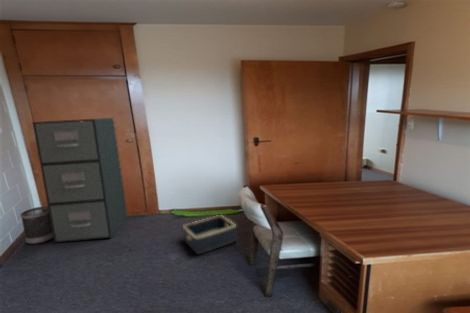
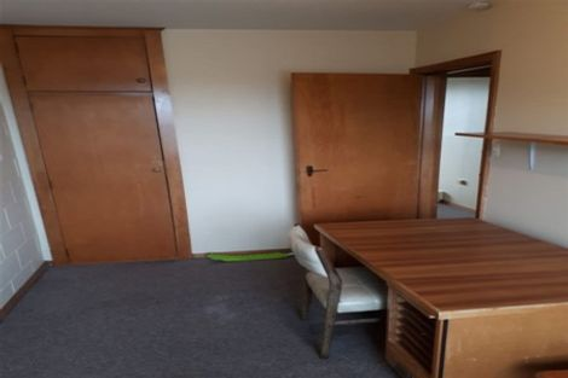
- filing cabinet [31,117,128,244]
- basket [182,214,238,255]
- wastebasket [19,205,54,245]
